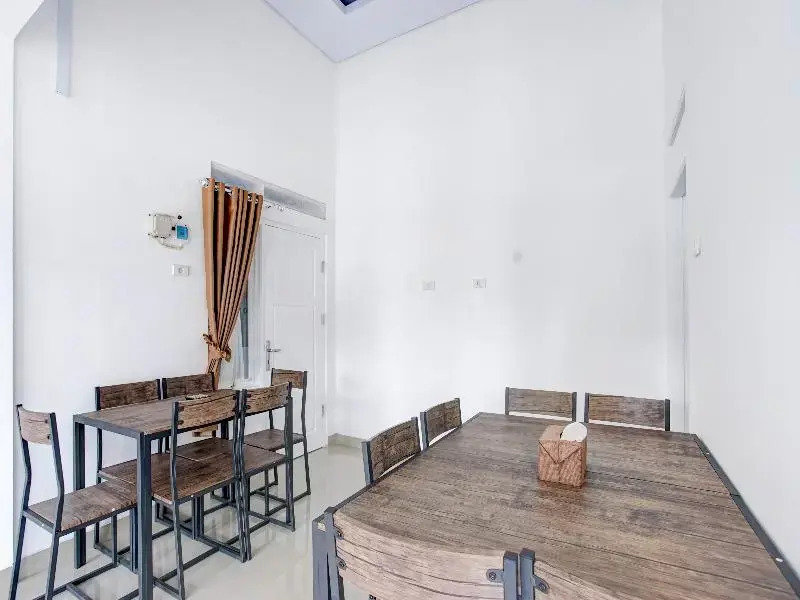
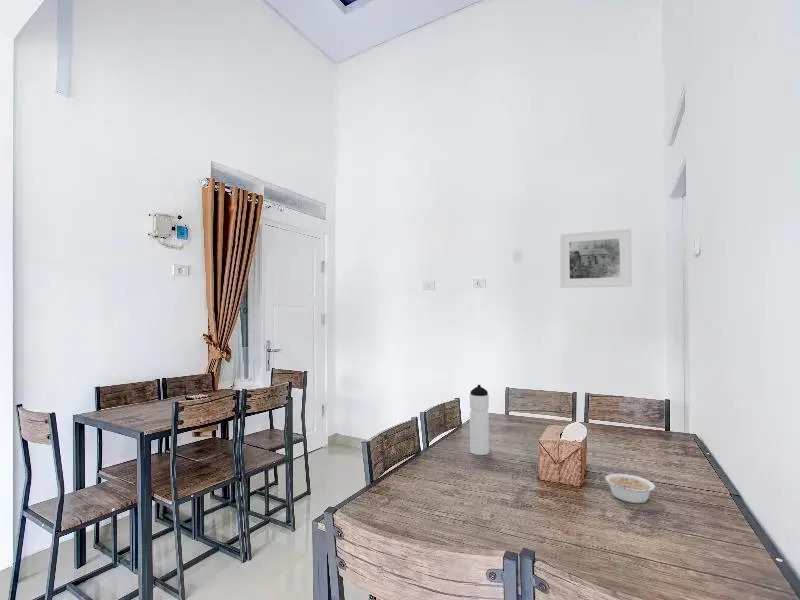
+ water bottle [469,384,490,456]
+ legume [604,473,658,504]
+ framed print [559,227,633,289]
